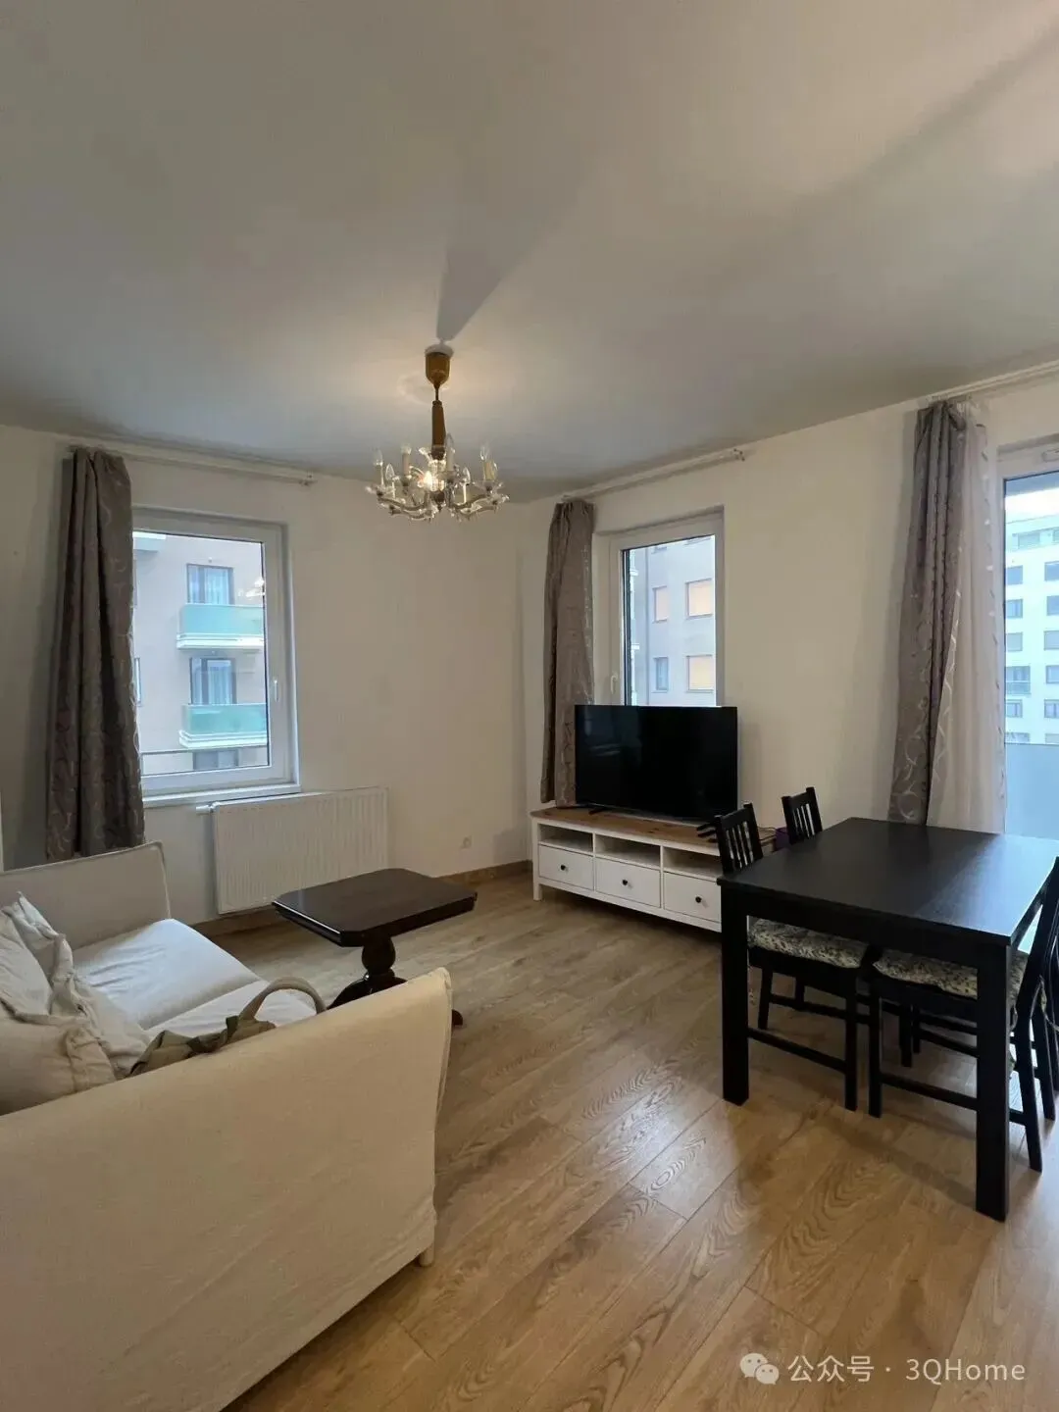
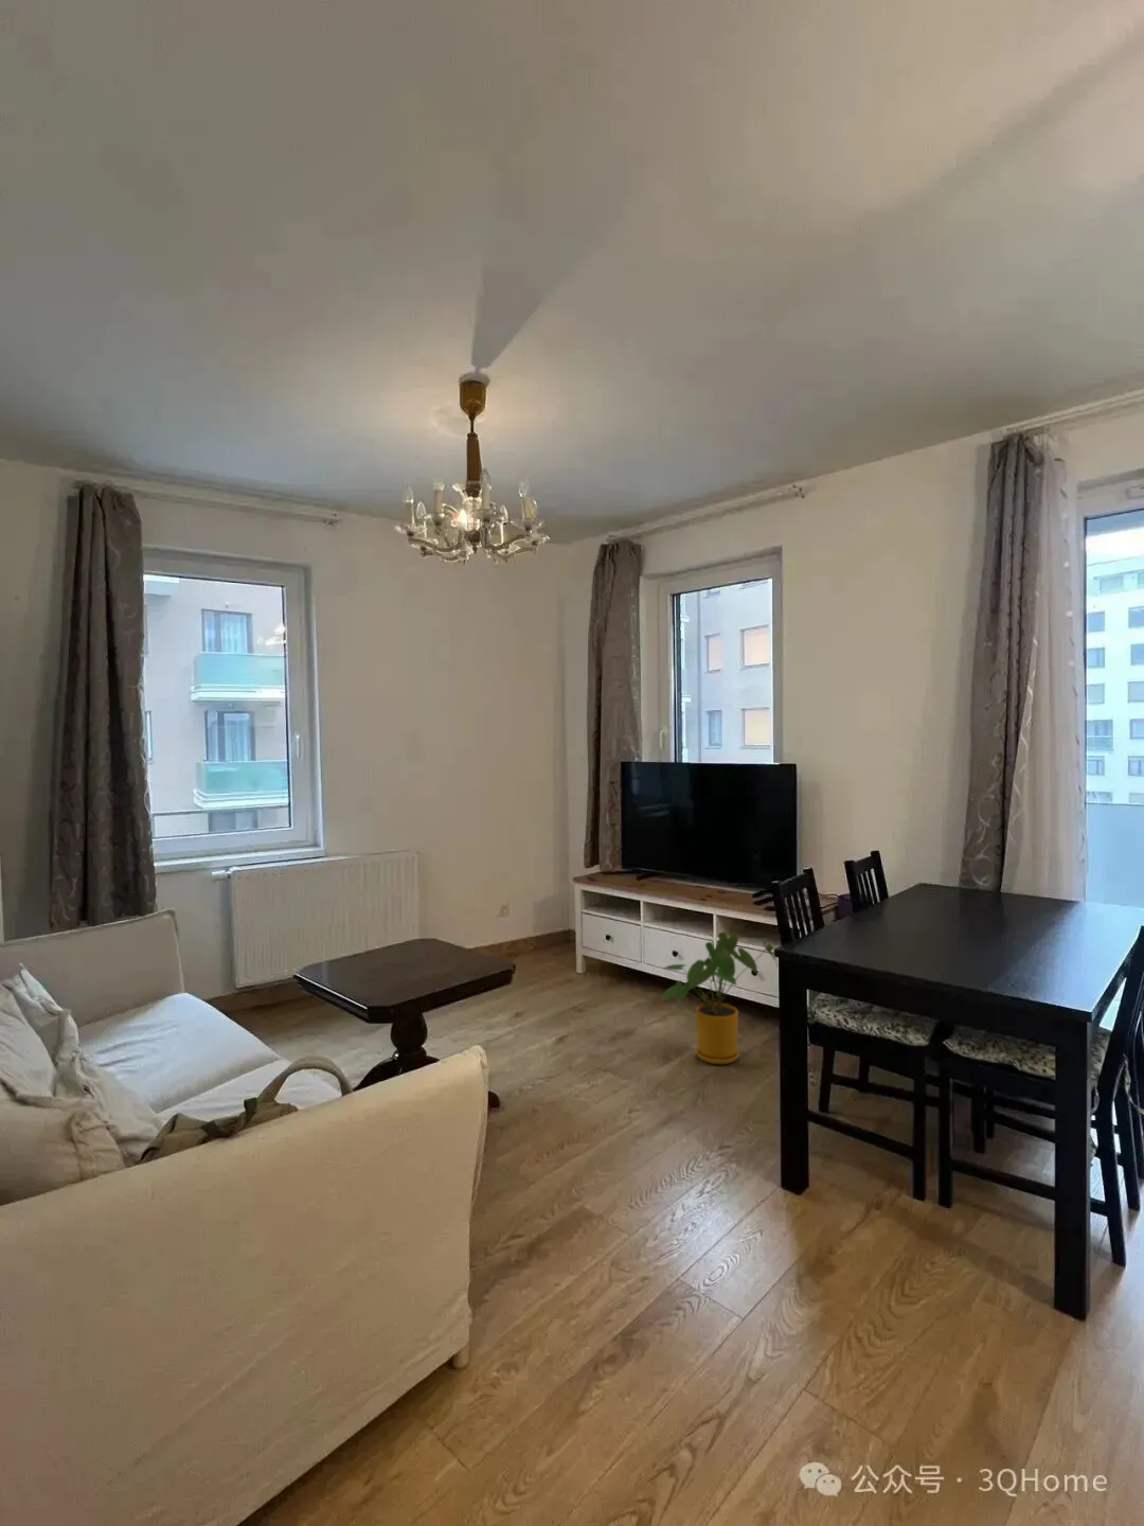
+ house plant [660,931,779,1065]
